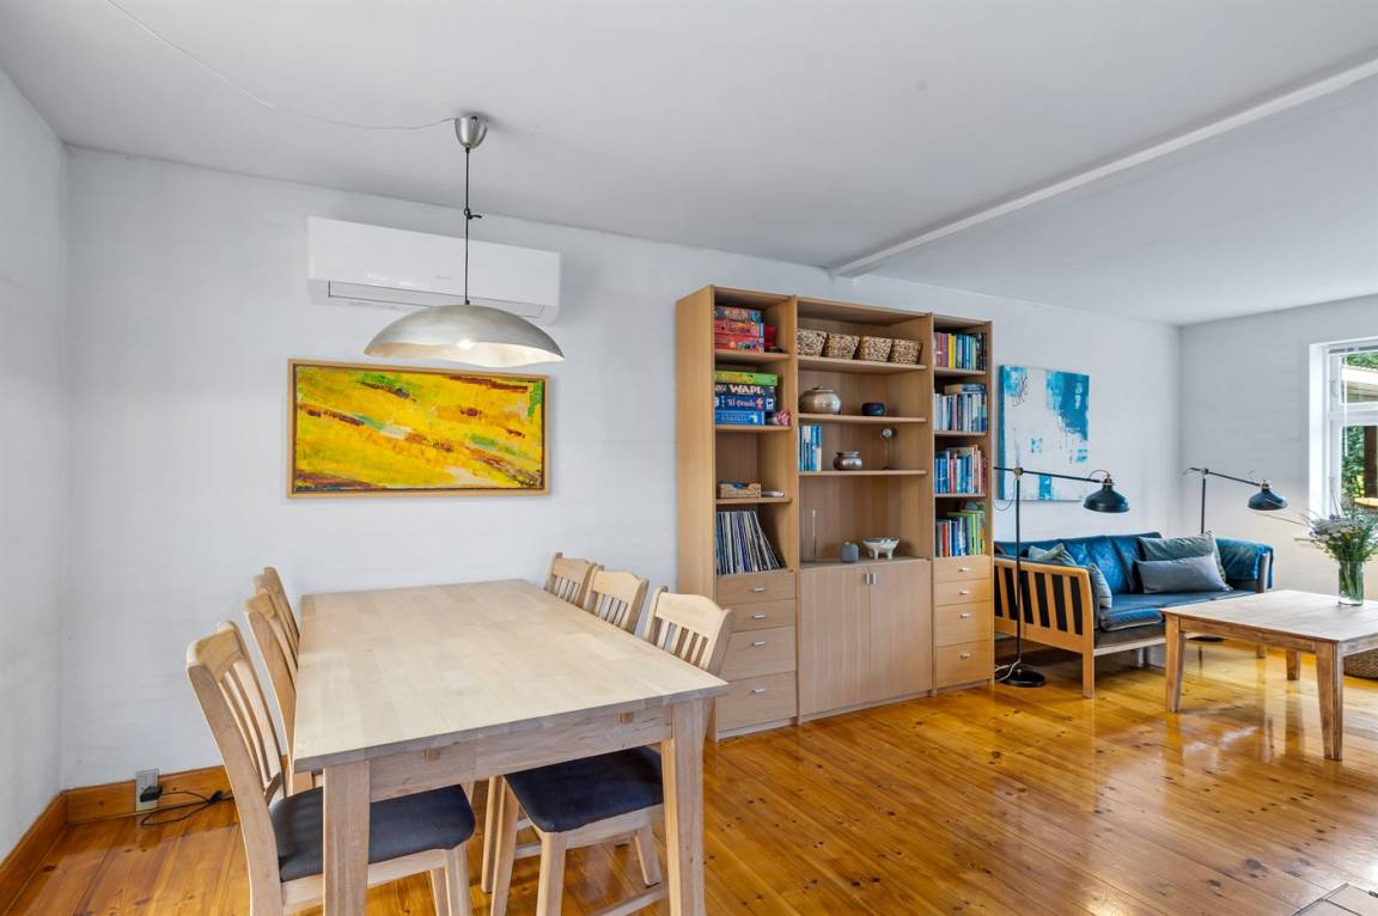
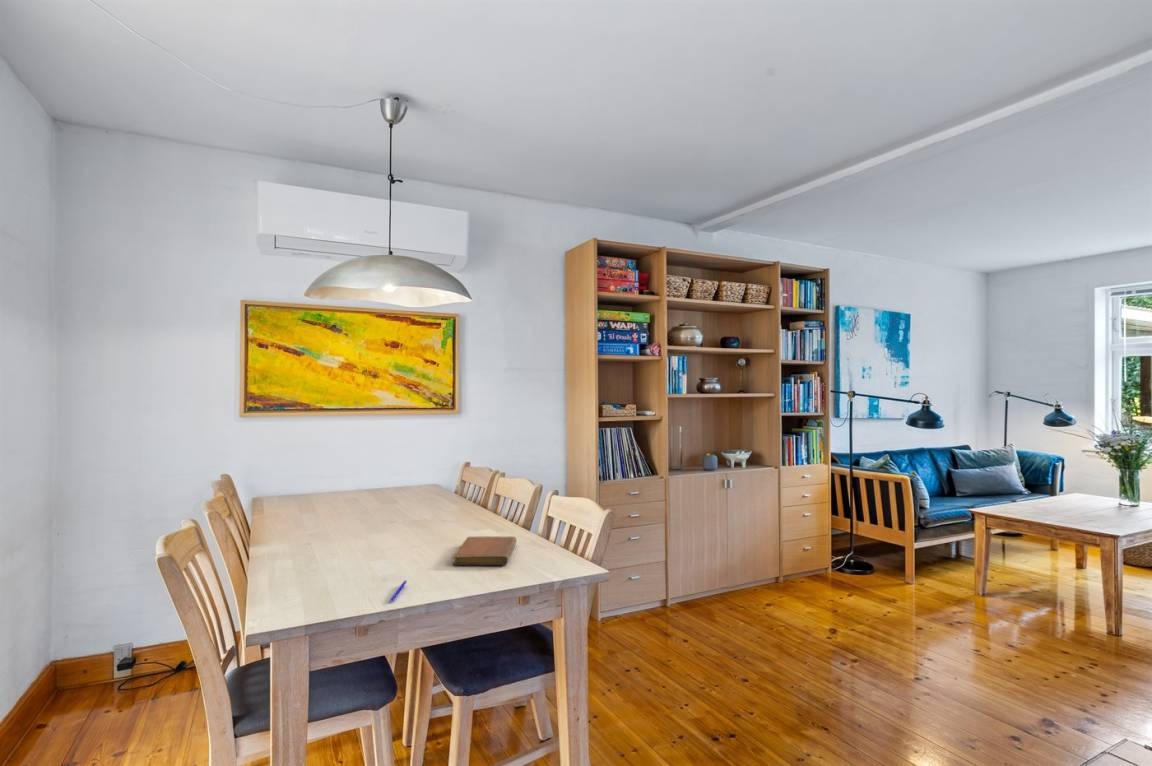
+ notebook [452,535,518,566]
+ pen [390,579,408,603]
